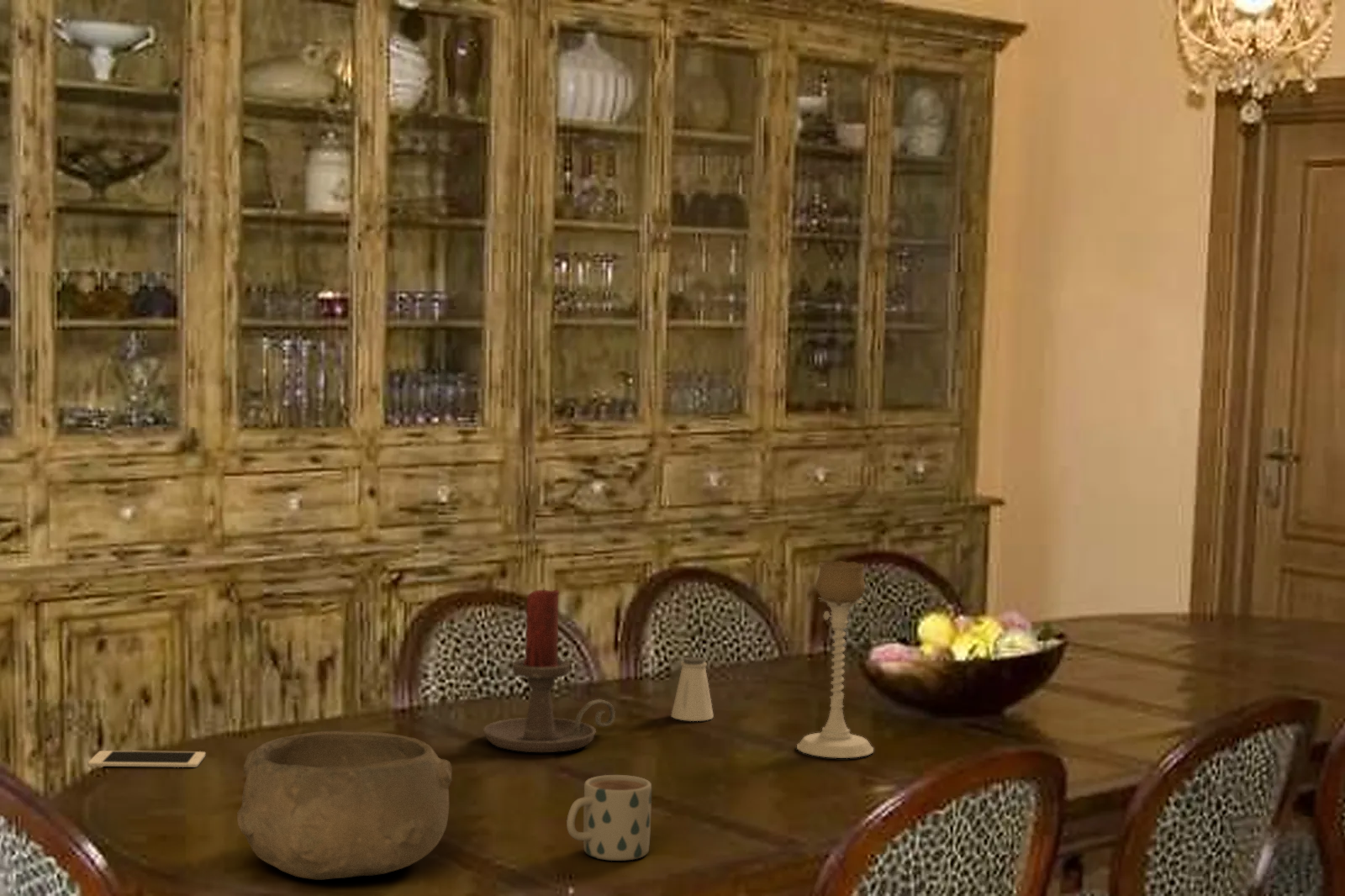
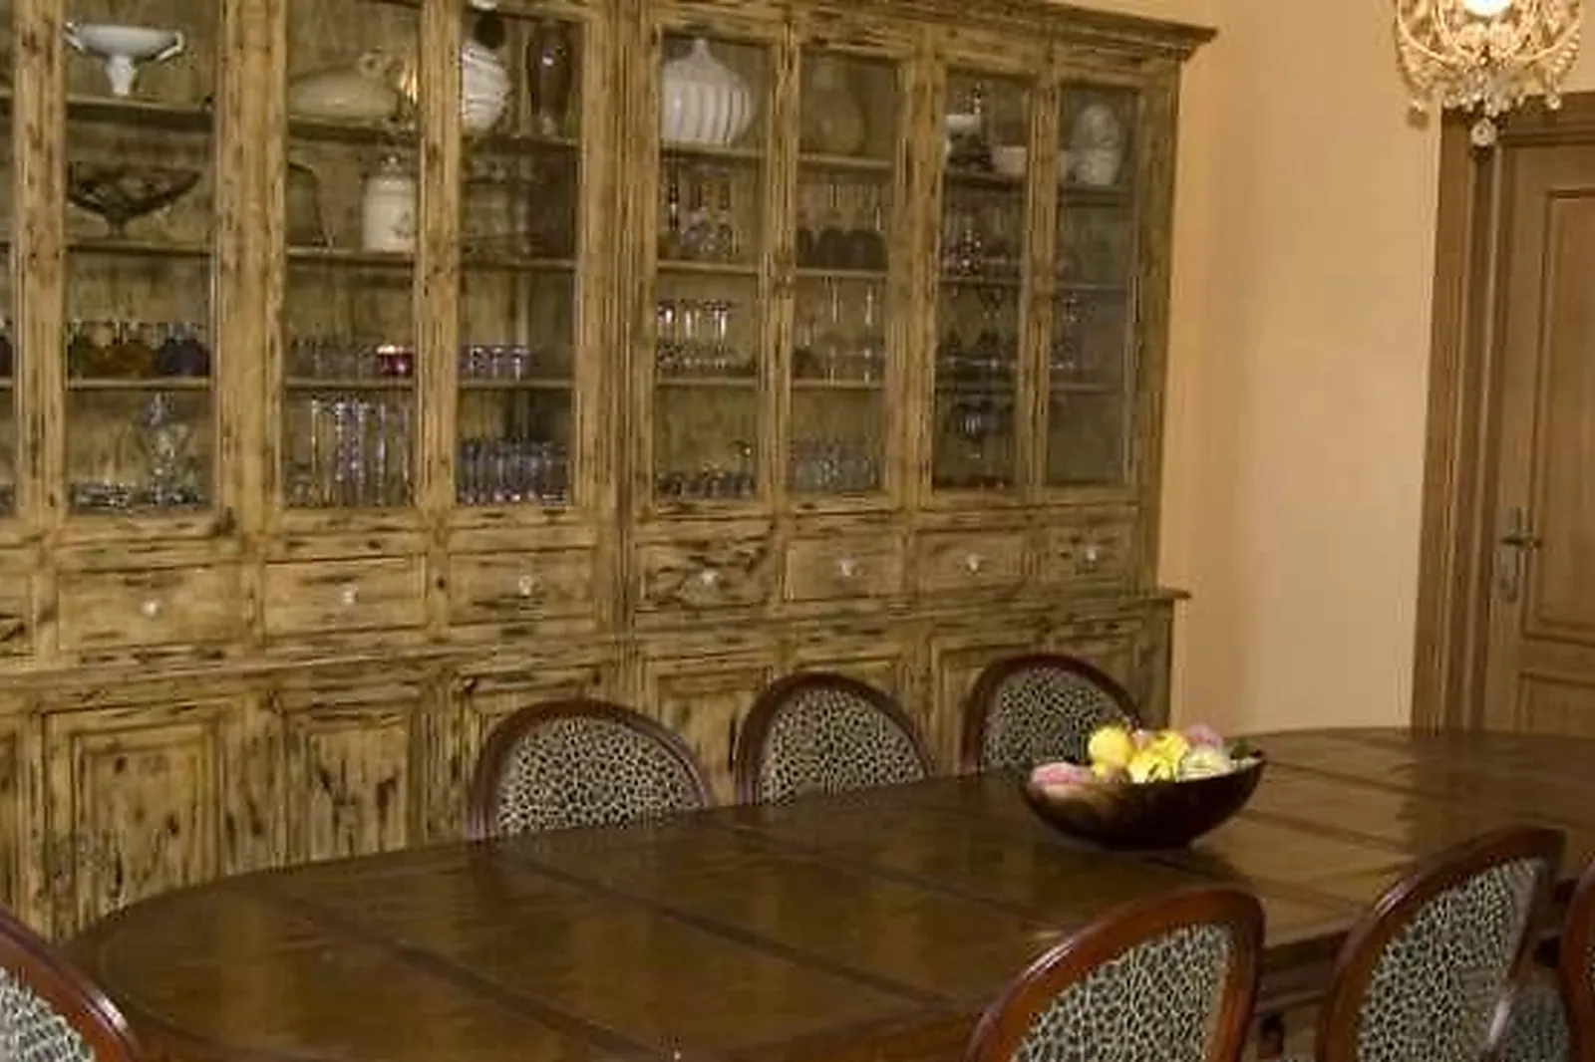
- candle holder [483,588,616,753]
- candle holder [796,560,874,759]
- cell phone [87,750,206,768]
- mug [566,774,652,862]
- bowl [236,730,453,880]
- saltshaker [670,656,715,722]
